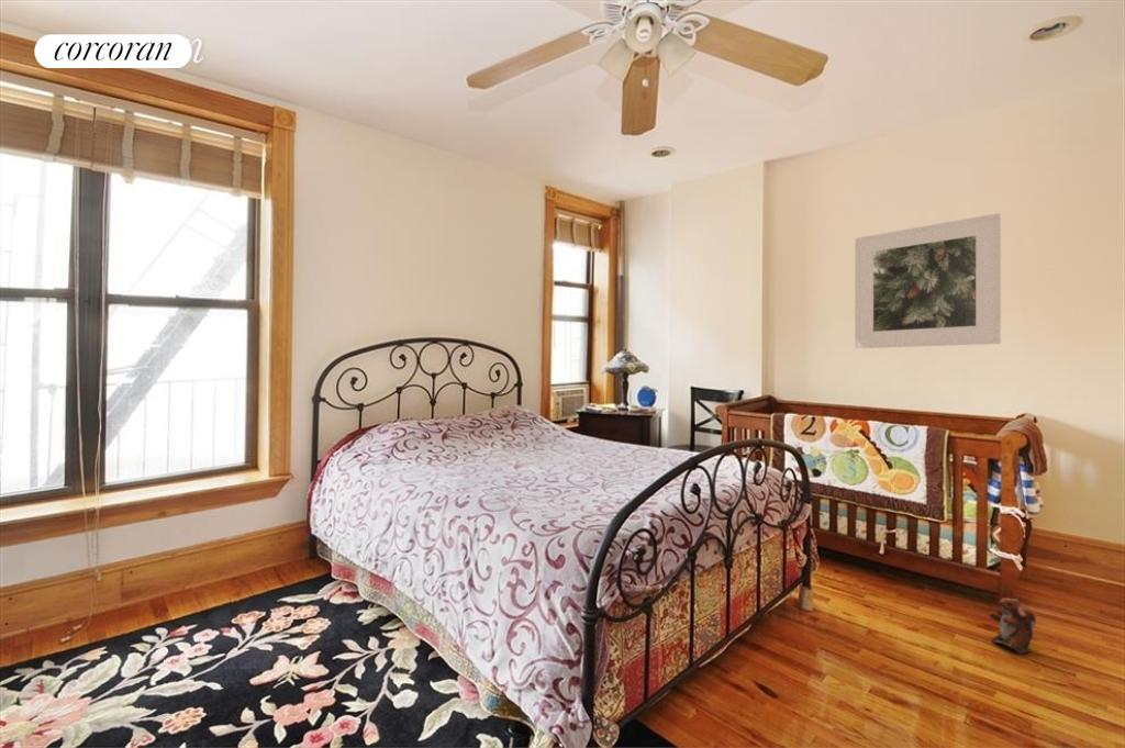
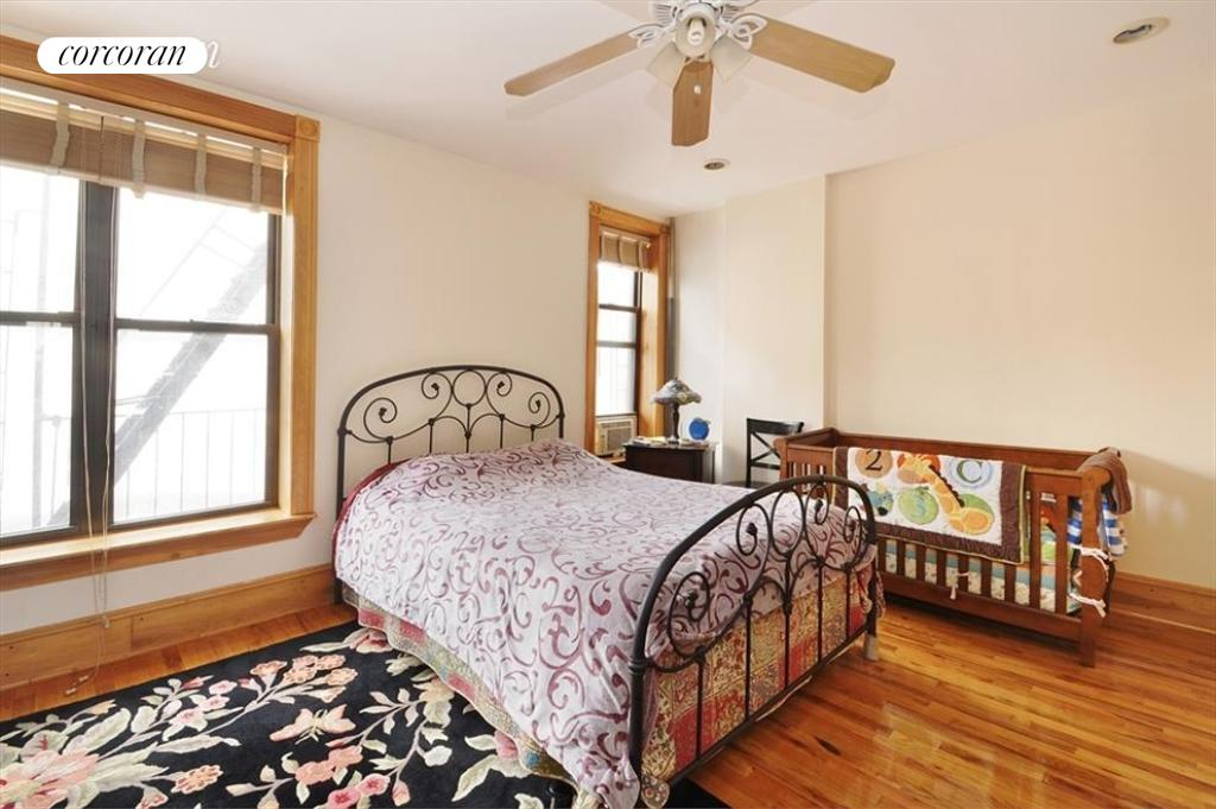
- plush toy [988,596,1037,655]
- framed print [854,212,1002,349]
